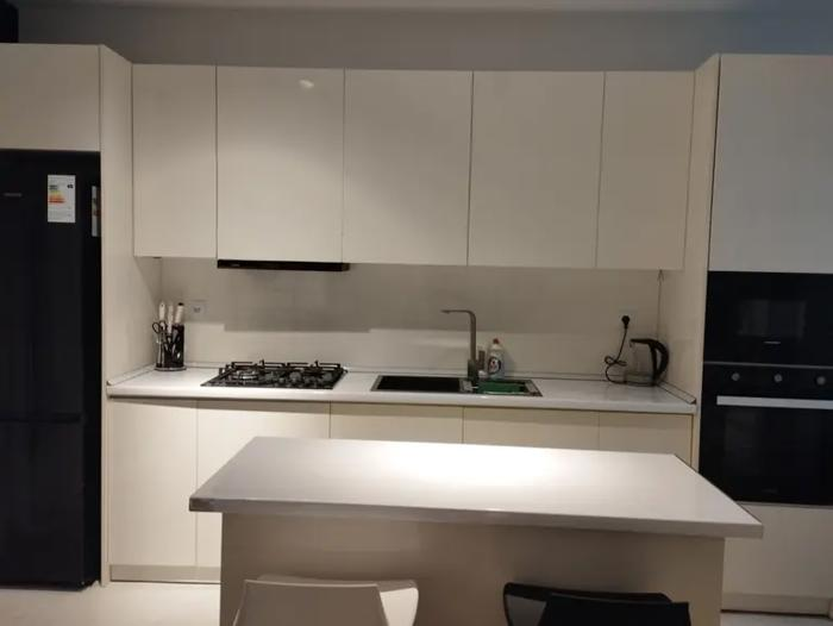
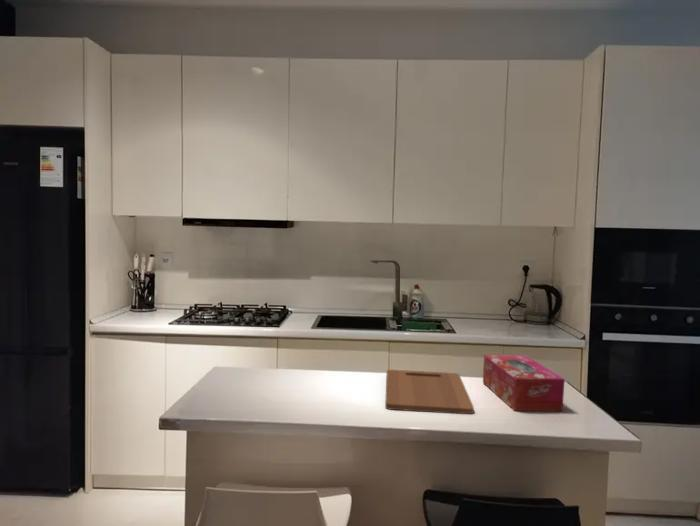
+ tissue box [482,354,566,412]
+ cutting board [384,369,475,415]
